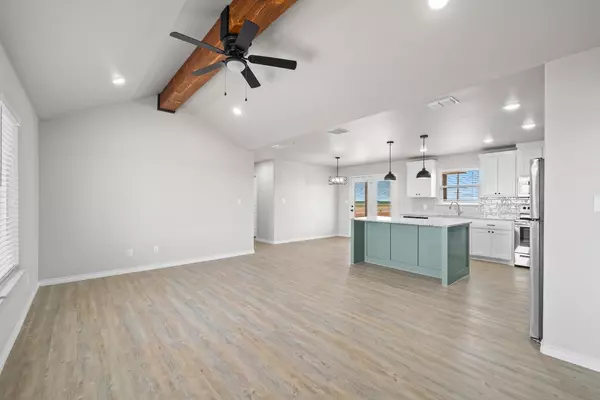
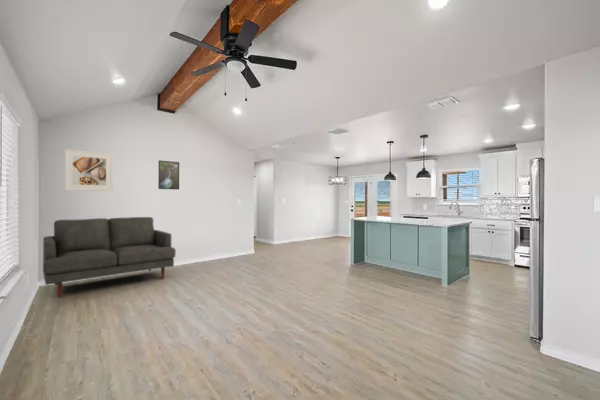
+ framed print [64,148,114,192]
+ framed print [157,159,180,191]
+ sofa [42,216,177,298]
